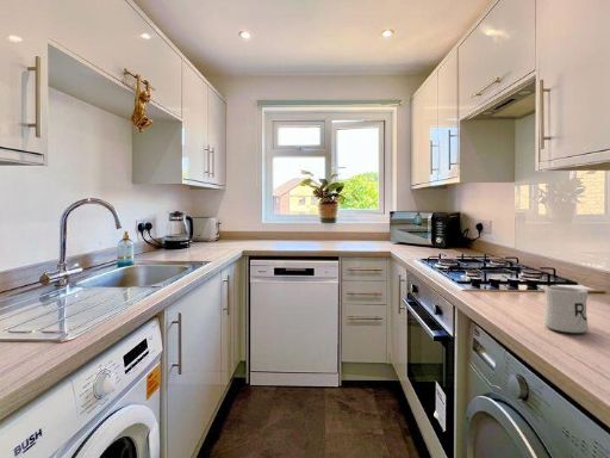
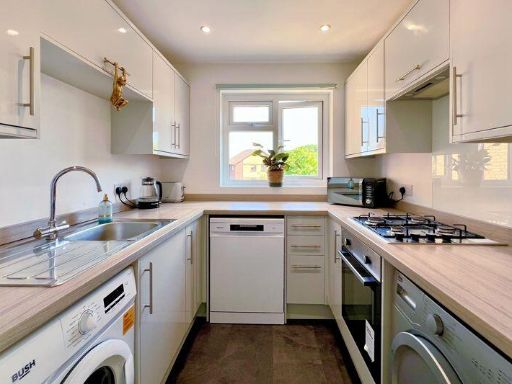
- mug [543,285,590,334]
